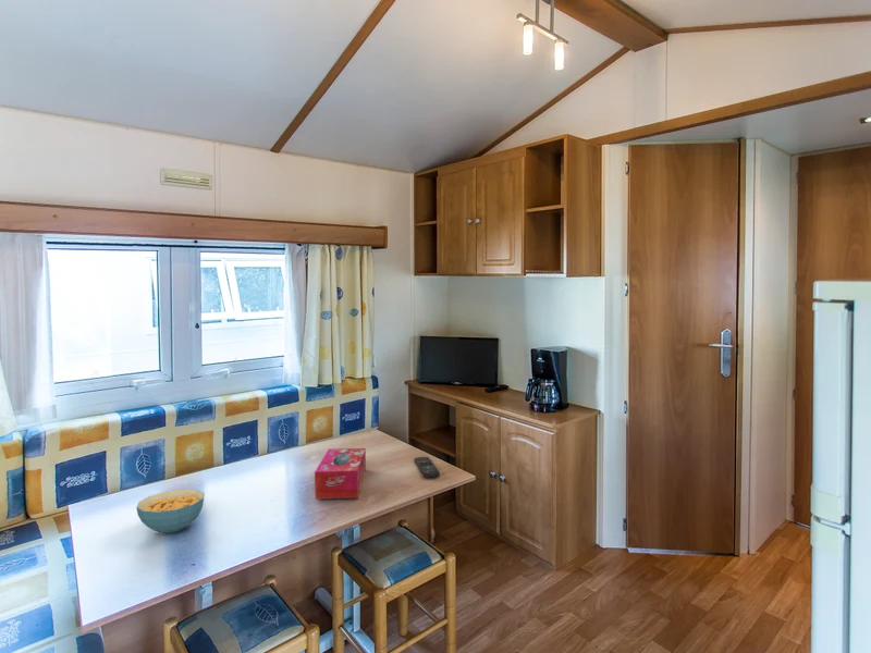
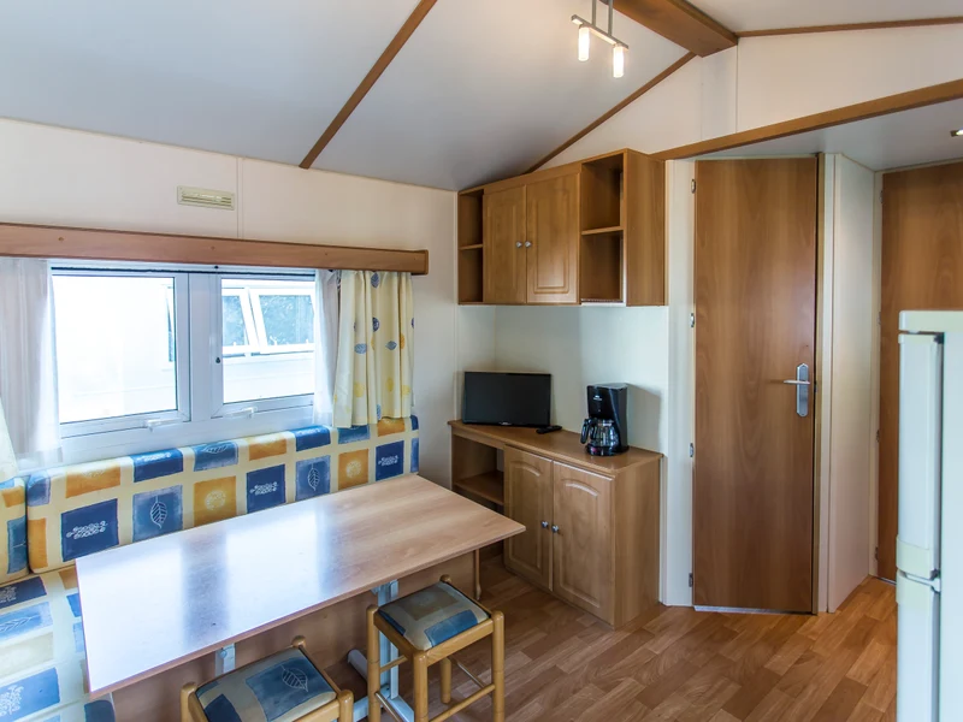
- remote control [413,456,441,479]
- cereal bowl [135,488,206,534]
- tissue box [314,447,367,500]
